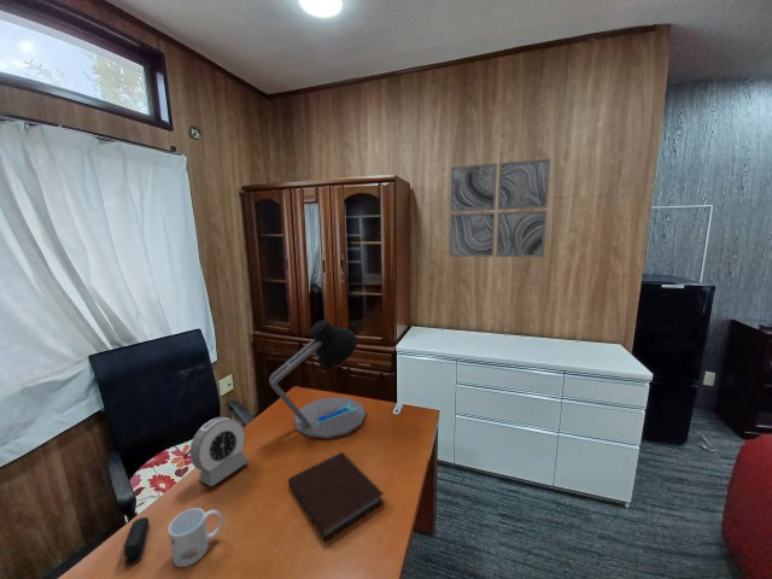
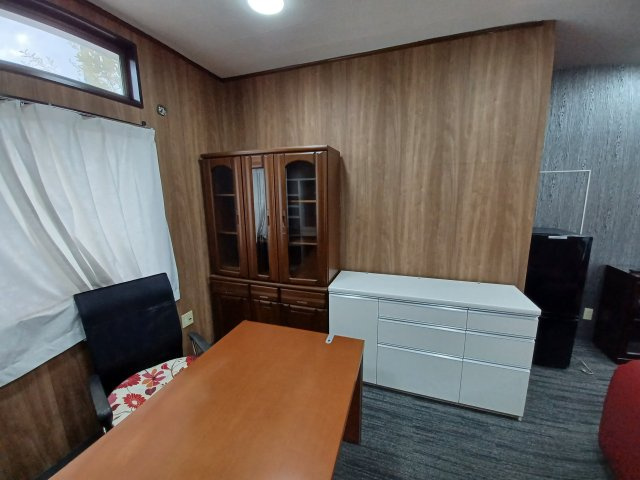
- notebook [287,451,385,542]
- desk lamp [268,318,367,440]
- mug [168,507,223,568]
- stapler [123,516,151,567]
- alarm clock [188,416,250,487]
- wall art [449,158,551,258]
